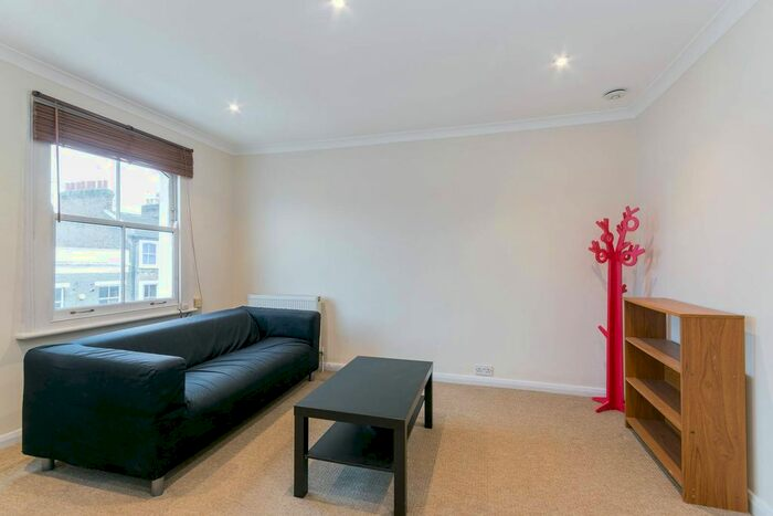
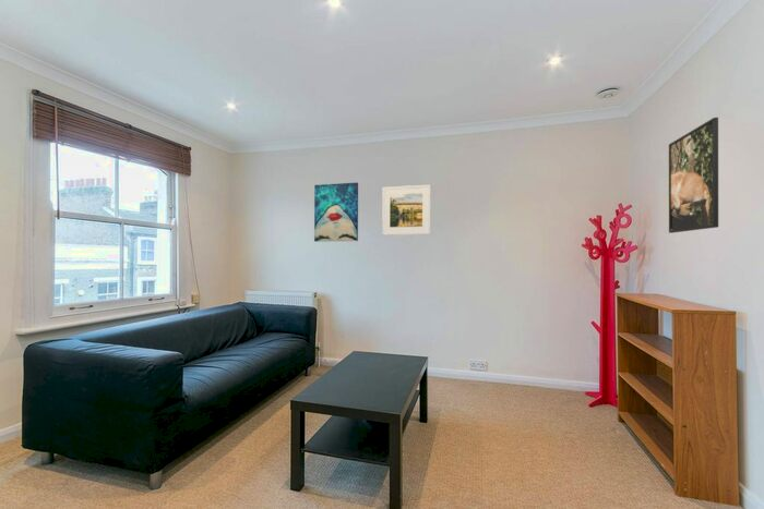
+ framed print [381,184,431,237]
+ wall art [313,181,359,243]
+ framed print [668,117,719,234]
